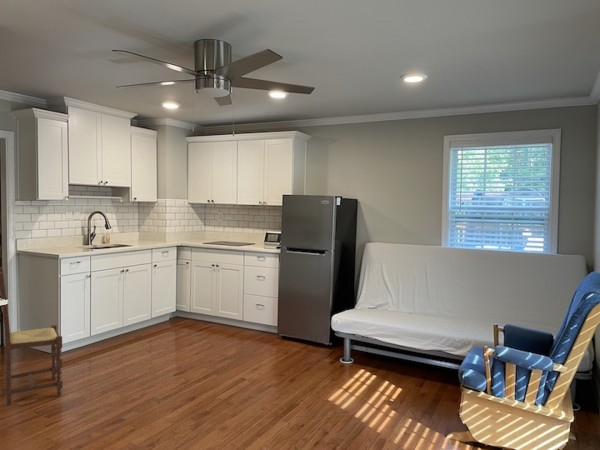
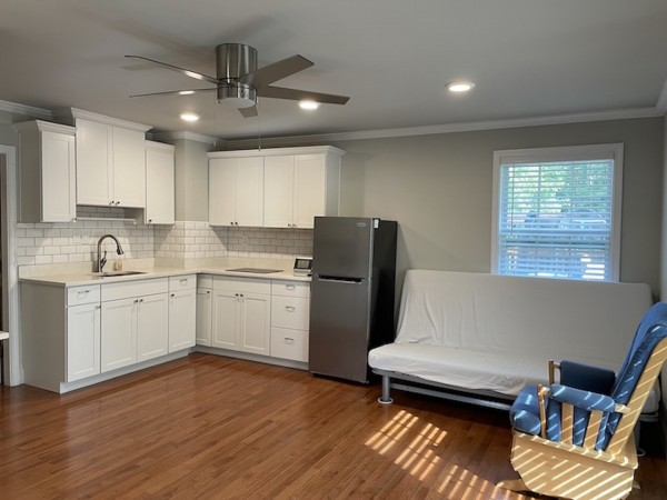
- dining chair [0,266,64,407]
